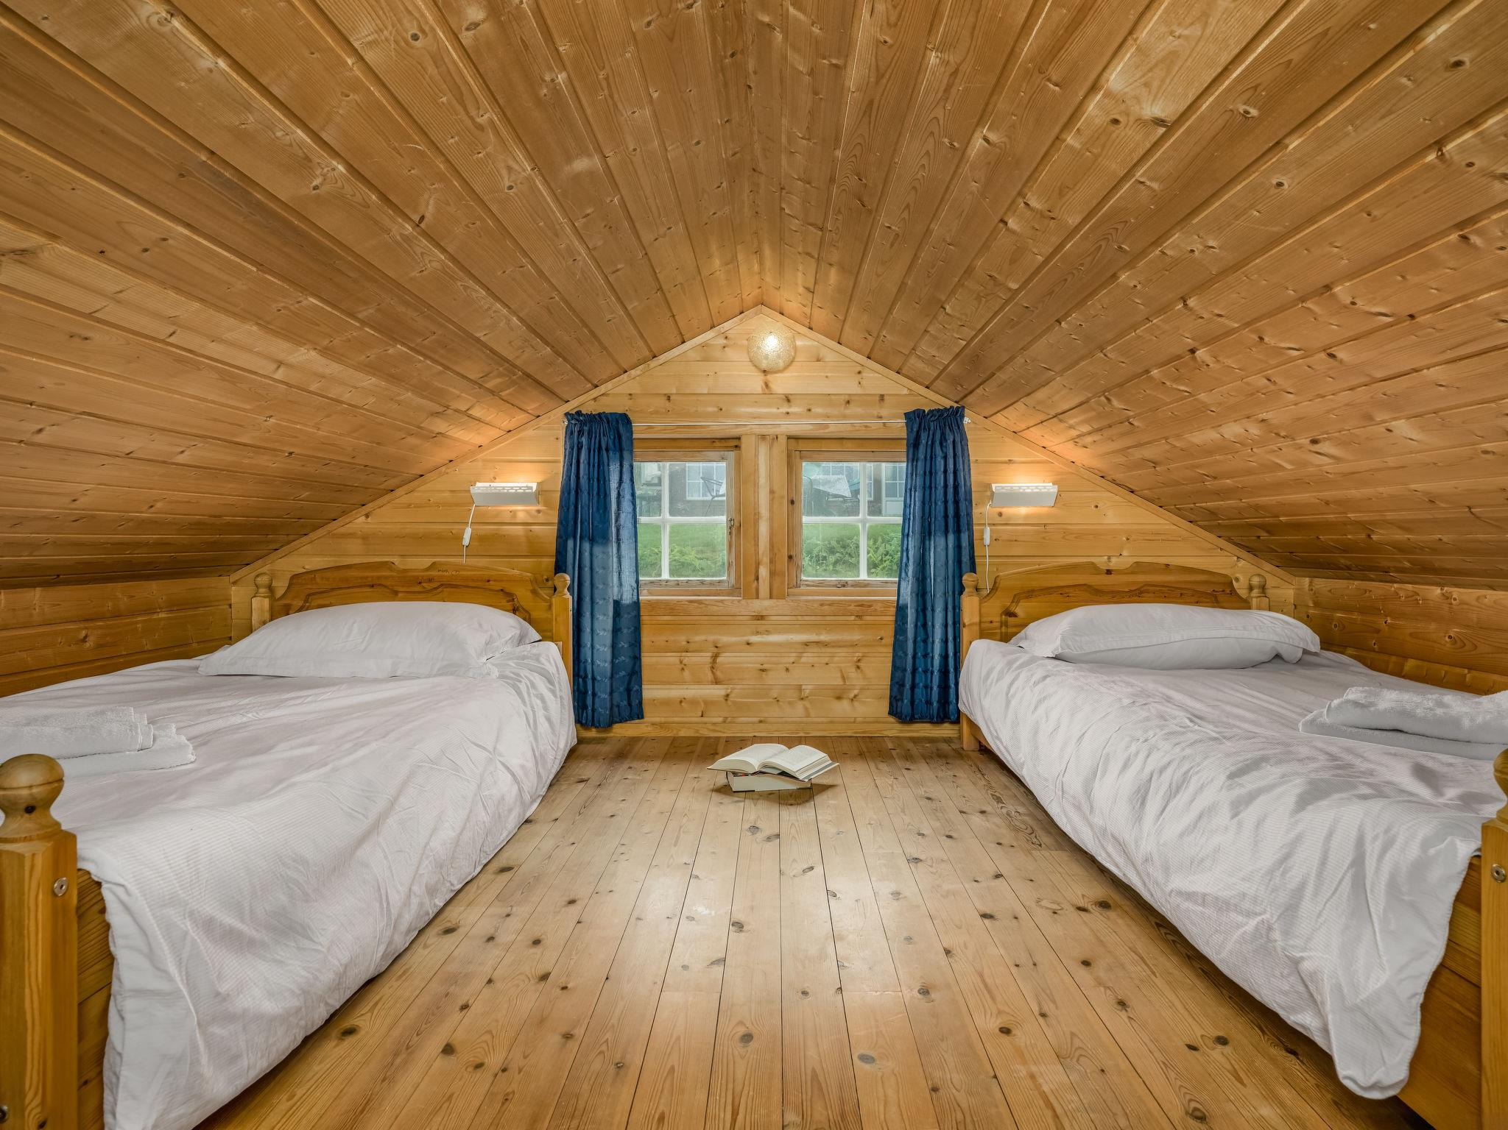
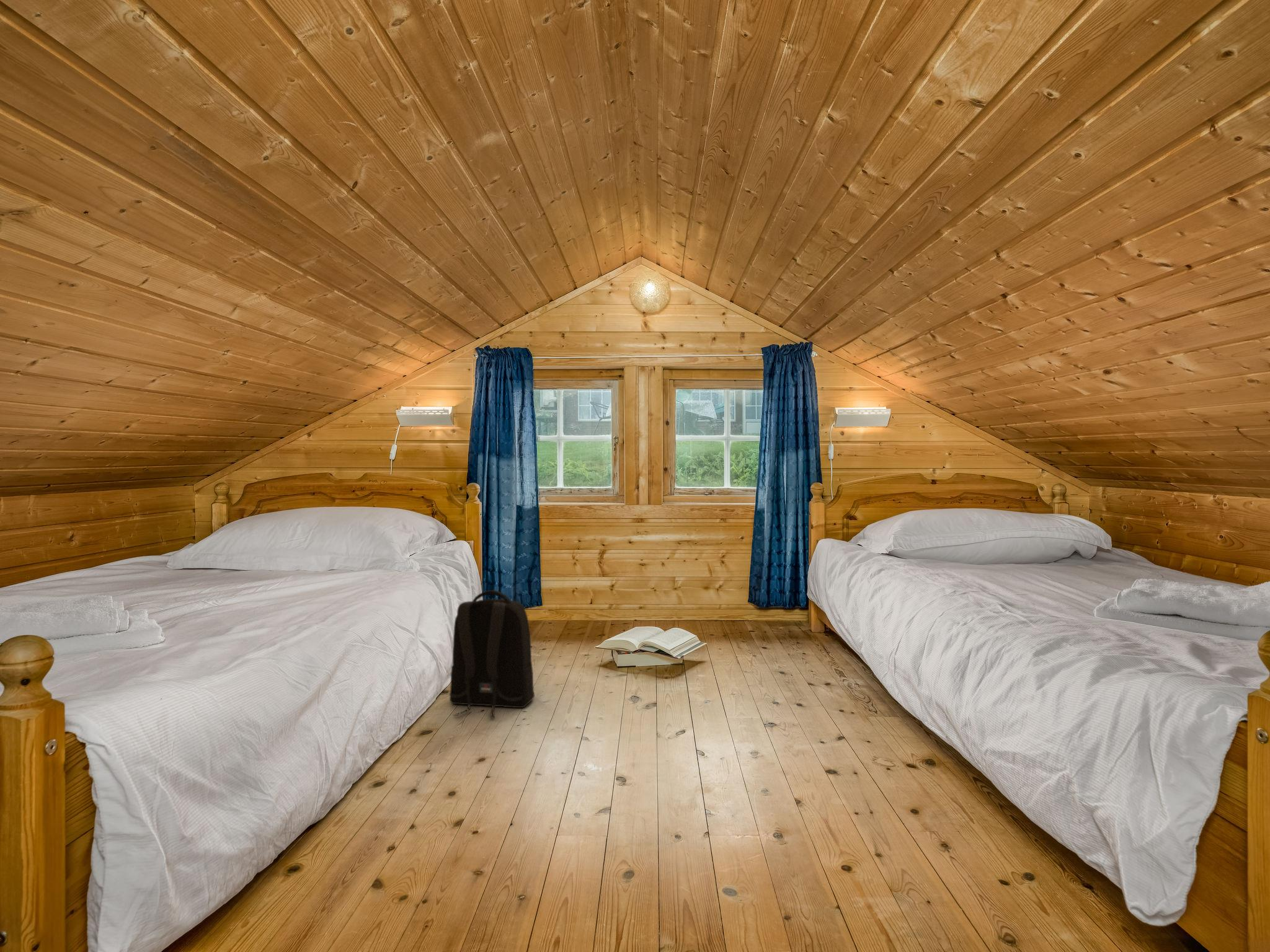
+ backpack [448,589,535,719]
